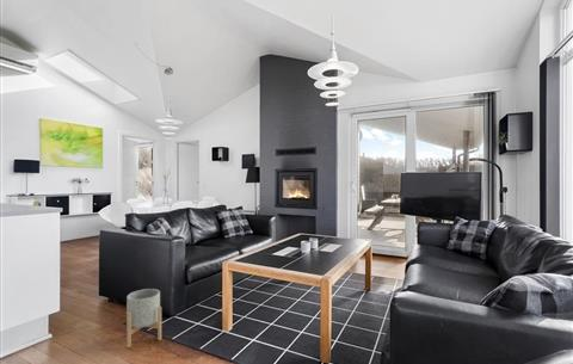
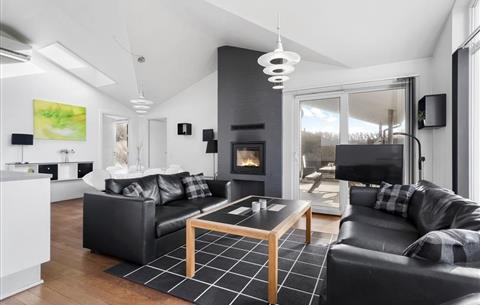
- planter [125,288,162,348]
